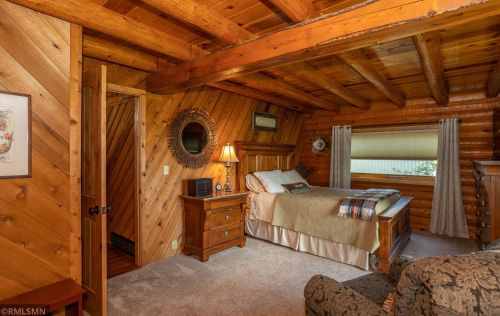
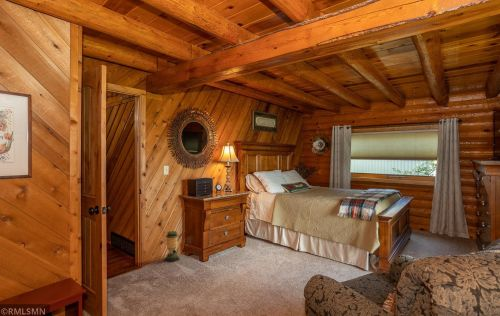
+ lantern [163,230,181,263]
